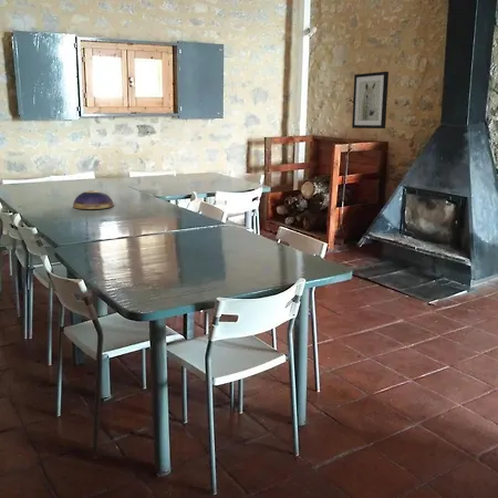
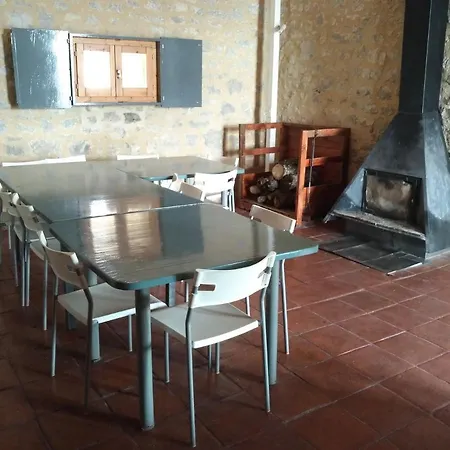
- wall art [351,71,390,129]
- decorative bowl [72,189,115,210]
